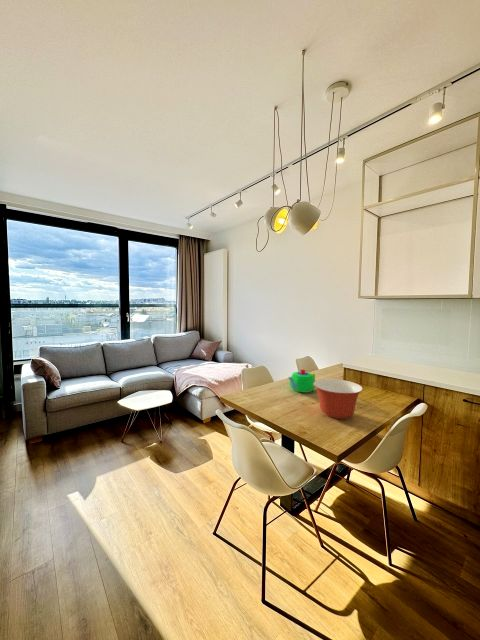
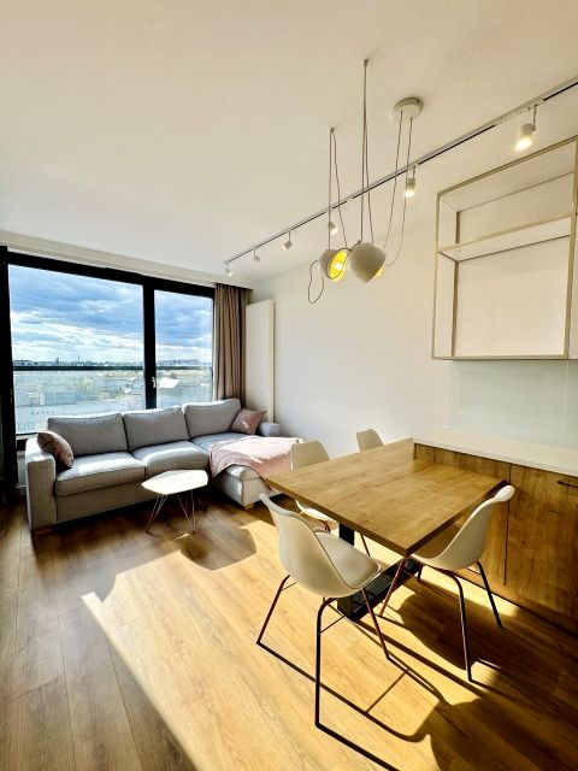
- teapot [287,368,316,393]
- mixing bowl [313,378,364,420]
